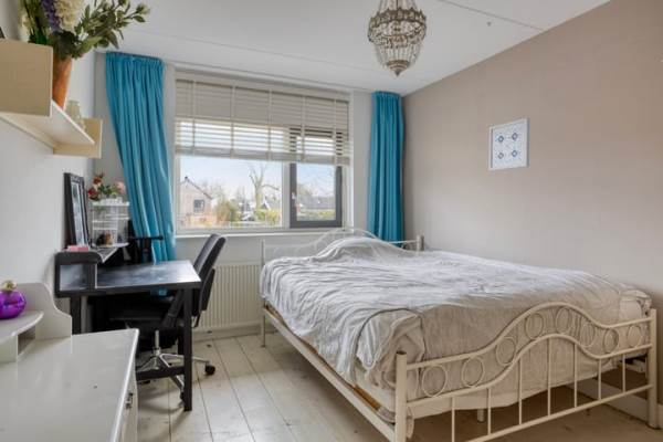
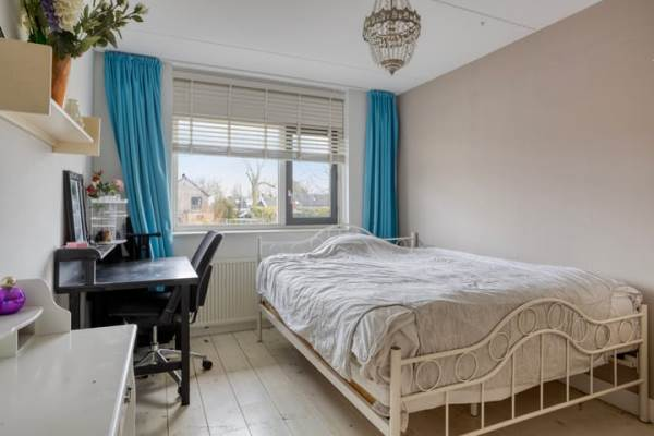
- wall art [487,117,530,172]
